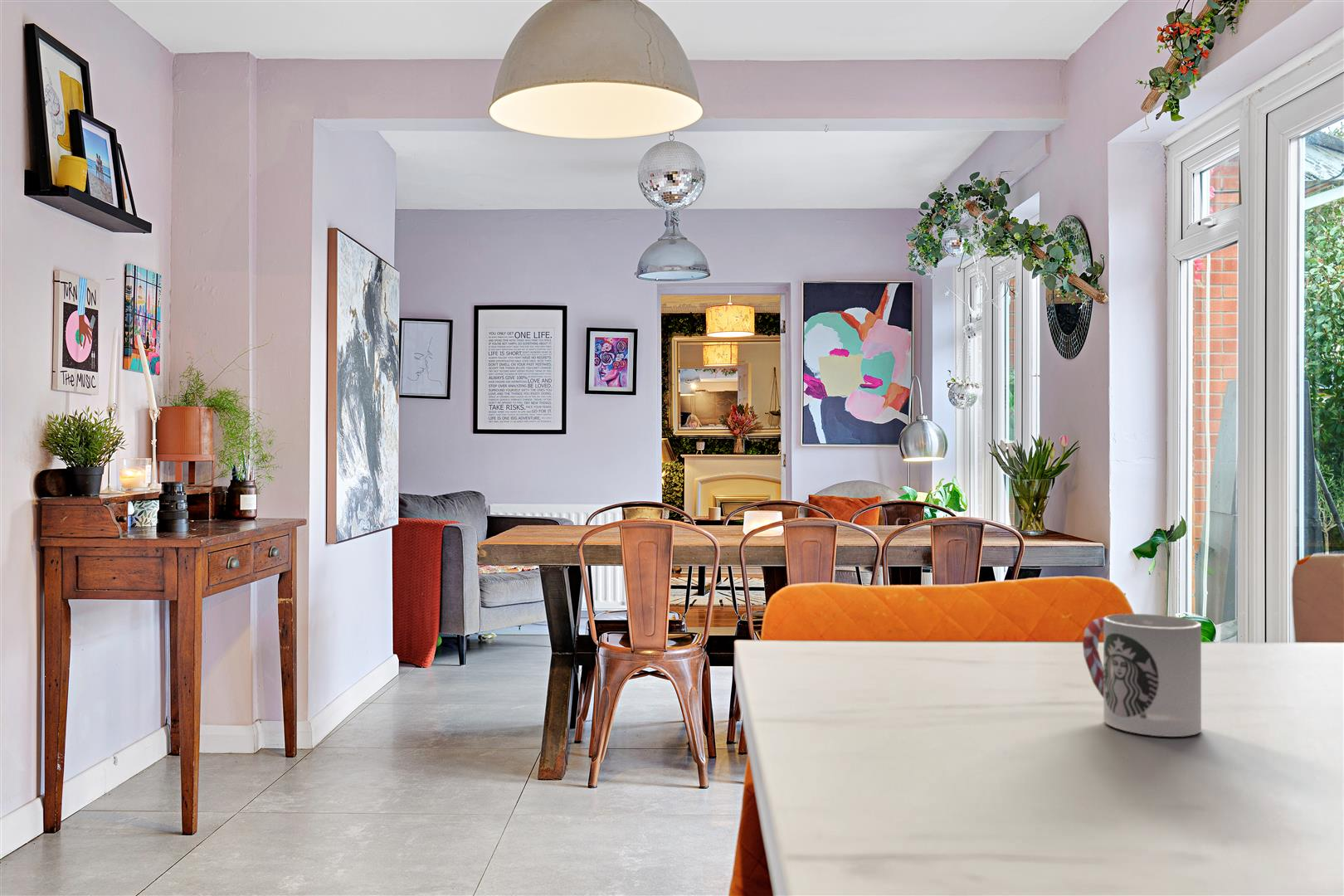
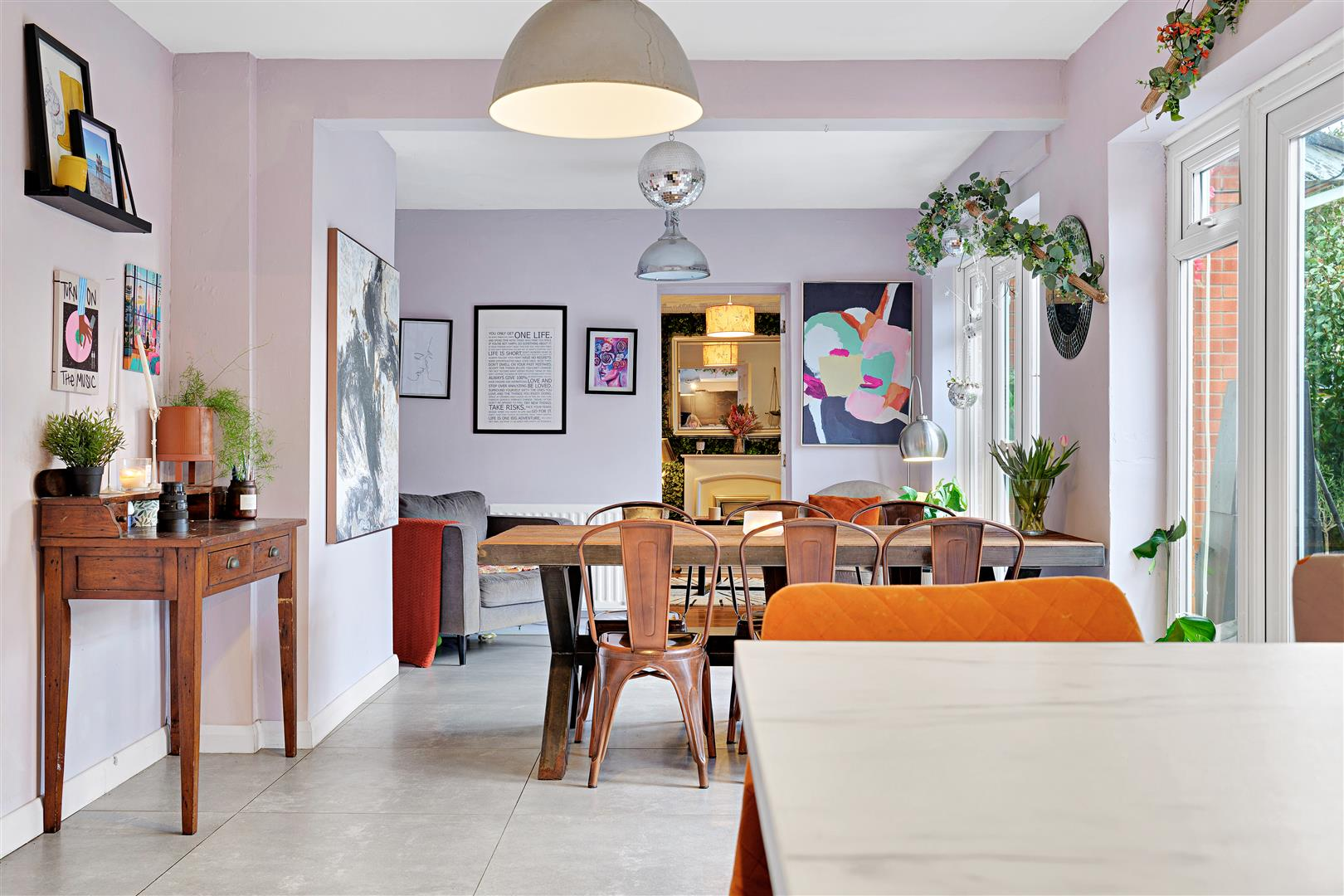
- cup [1082,613,1202,738]
